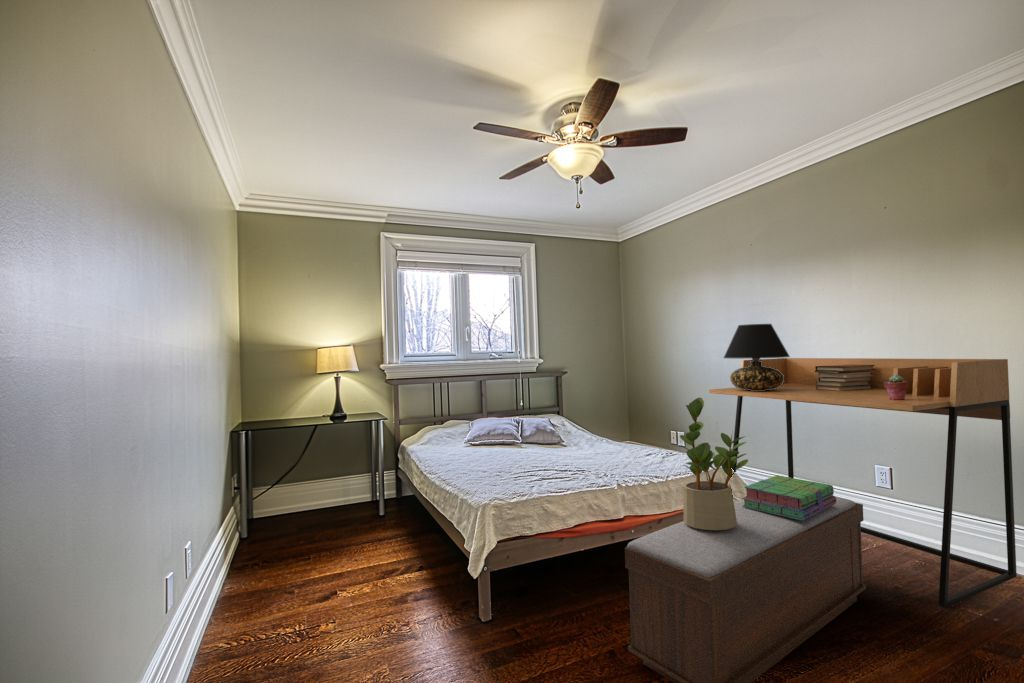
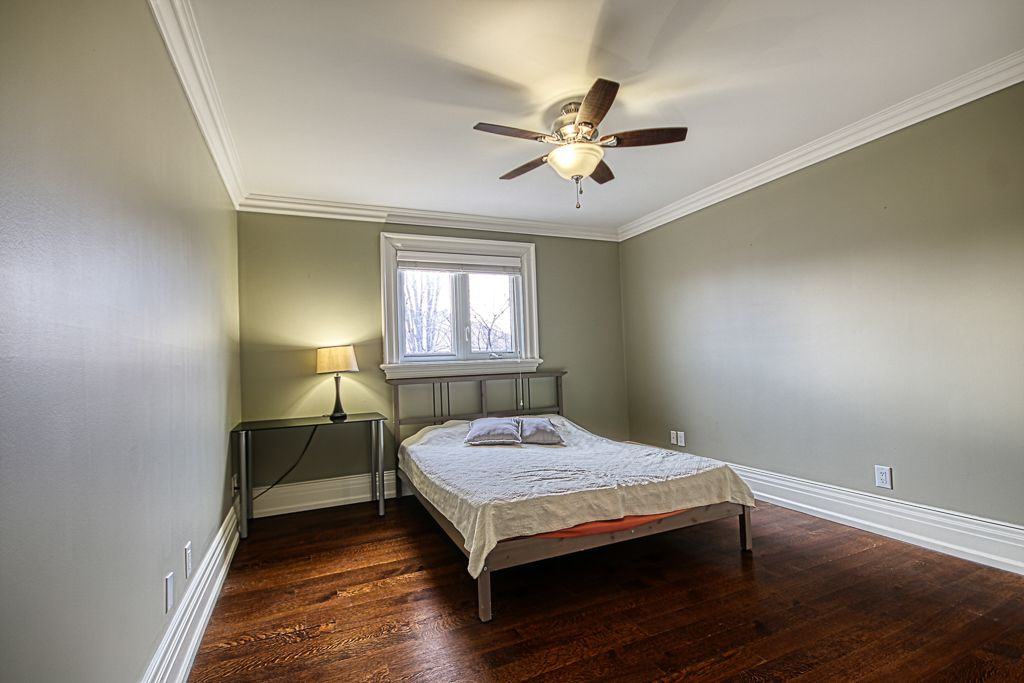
- table lamp [723,323,791,391]
- stack of books [741,474,836,521]
- book stack [815,365,875,391]
- bench [624,495,867,683]
- desk [708,357,1018,609]
- potted plant [679,397,749,530]
- potted succulent [884,375,908,400]
